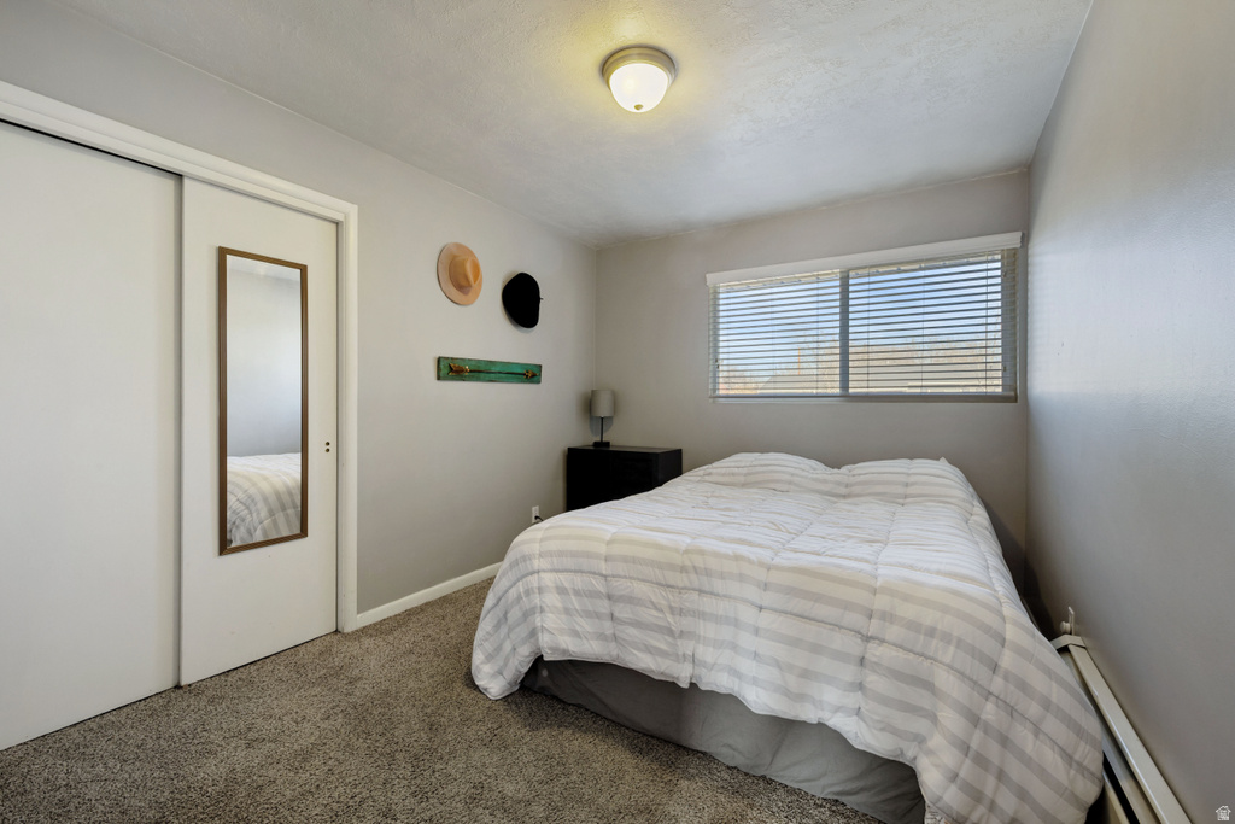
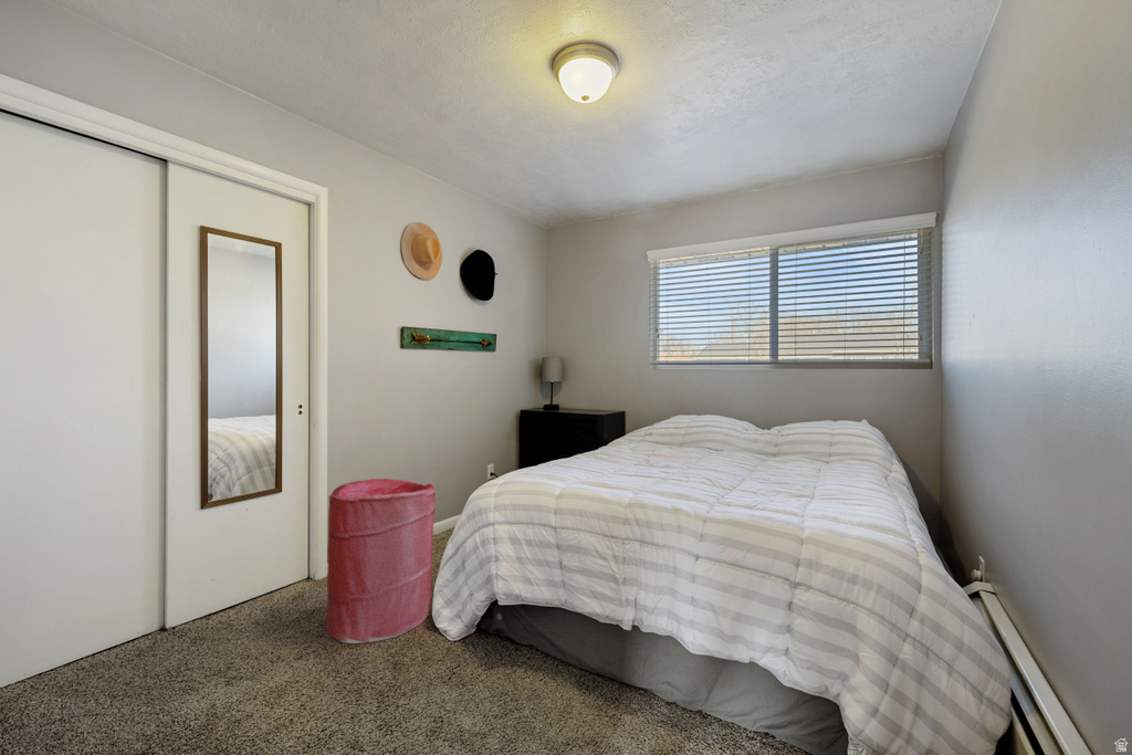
+ laundry hamper [325,478,437,644]
